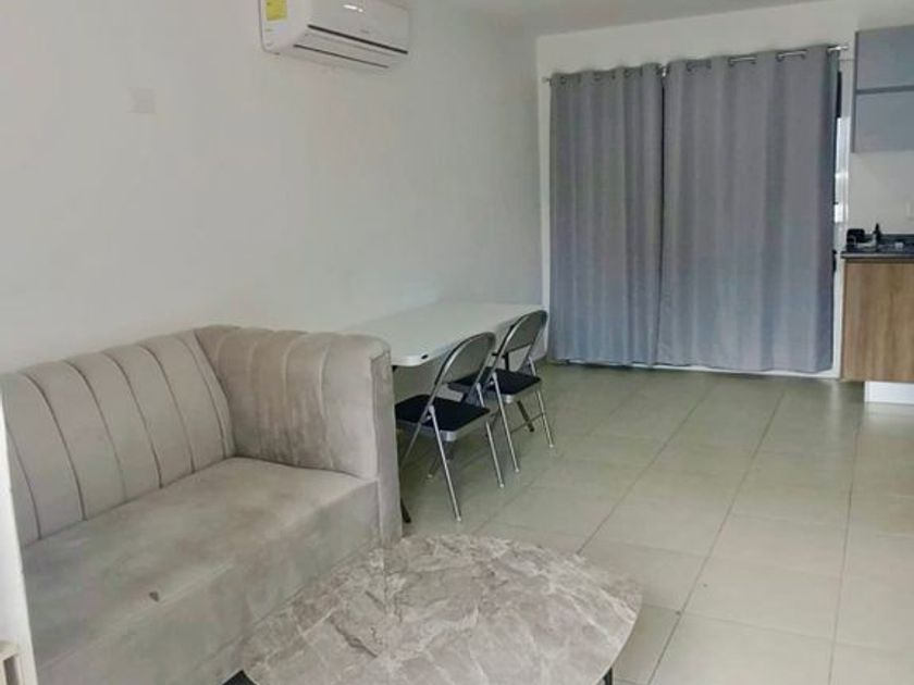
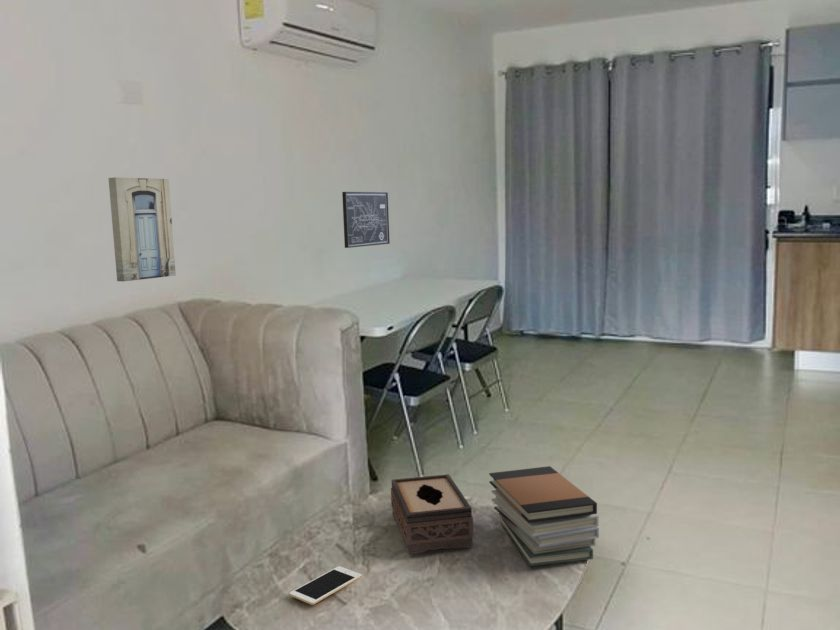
+ wall art [341,191,391,249]
+ book stack [488,465,600,567]
+ tissue box [390,473,474,555]
+ wall art [108,176,177,282]
+ cell phone [288,565,363,606]
